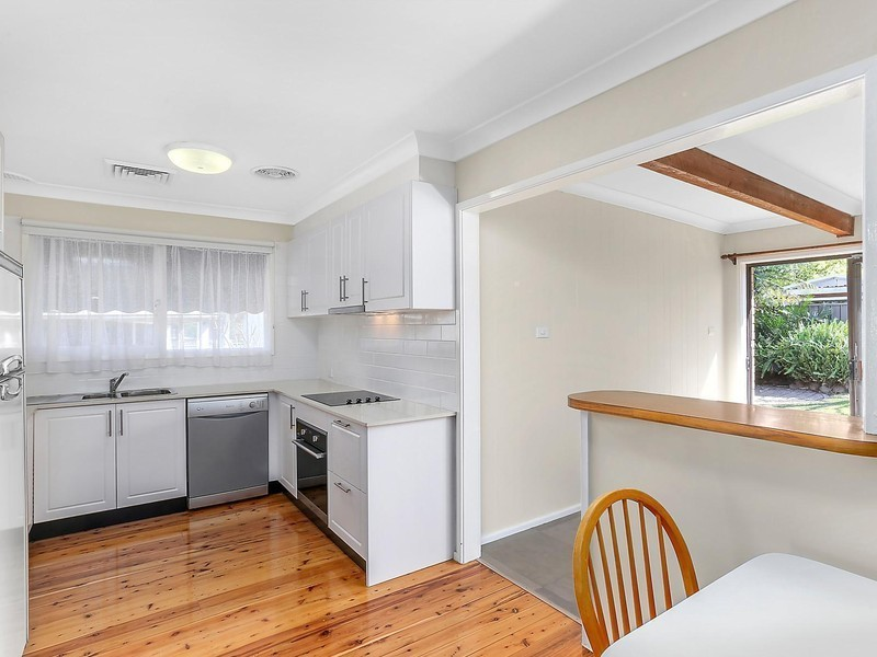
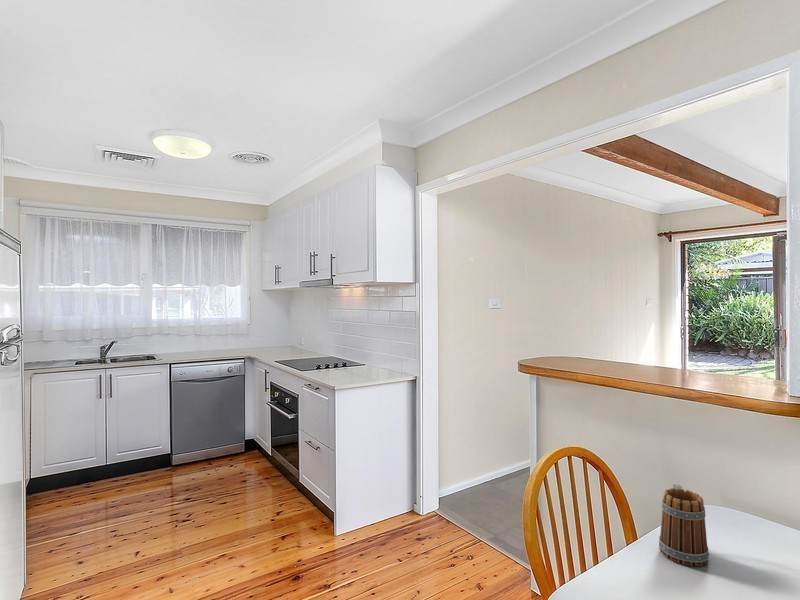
+ mug [658,482,710,567]
